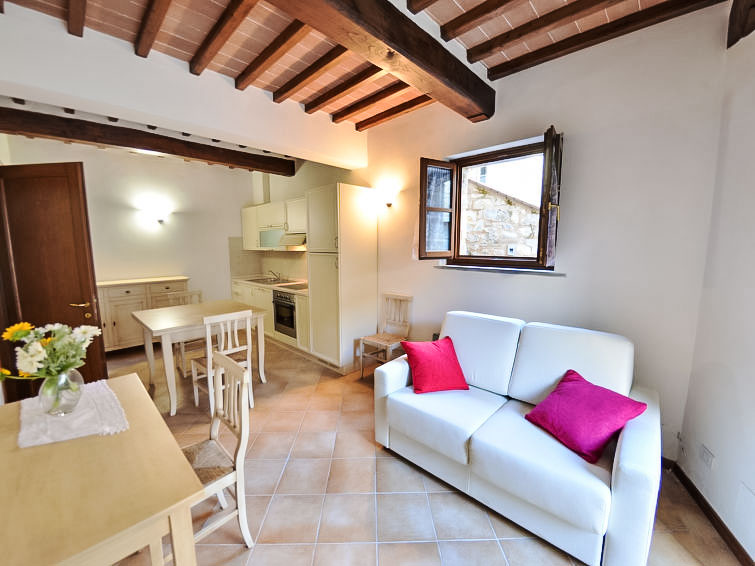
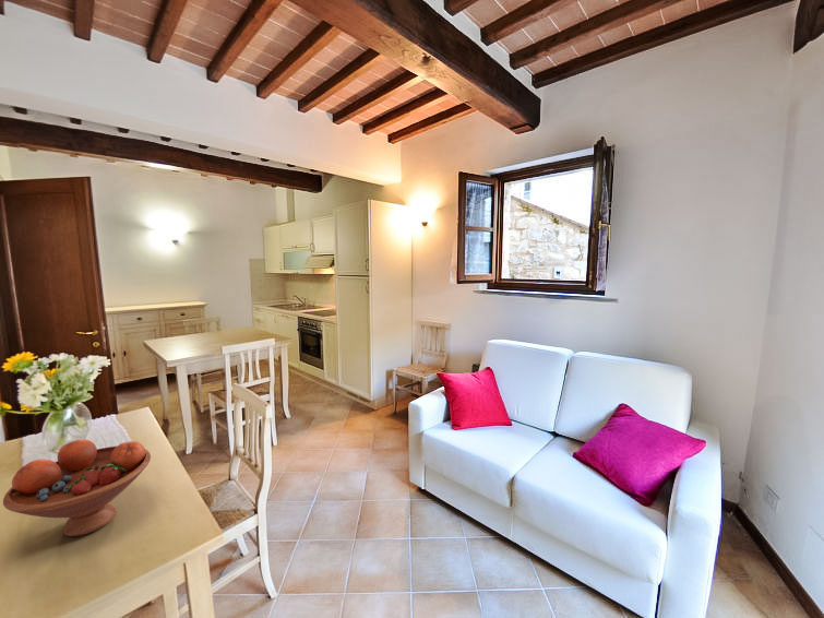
+ fruit bowl [2,438,152,537]
